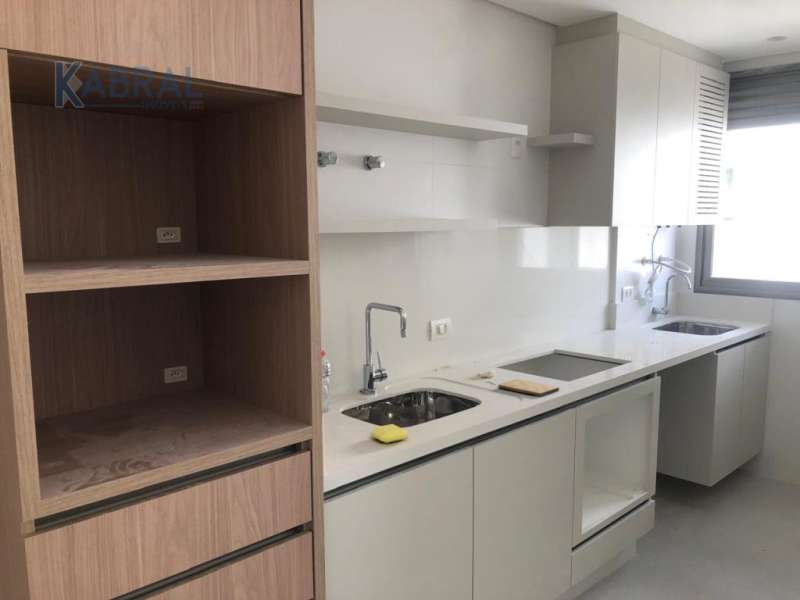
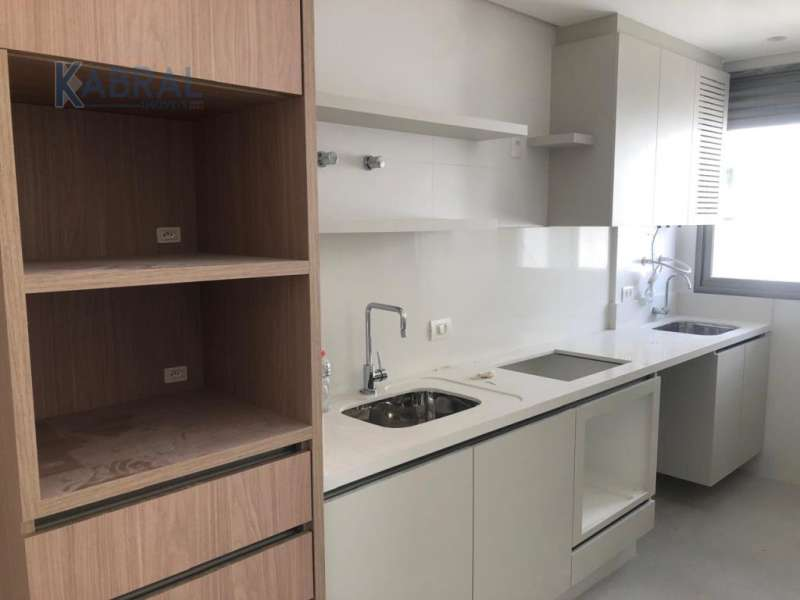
- soap bar [370,423,409,444]
- cutting board [497,378,560,398]
